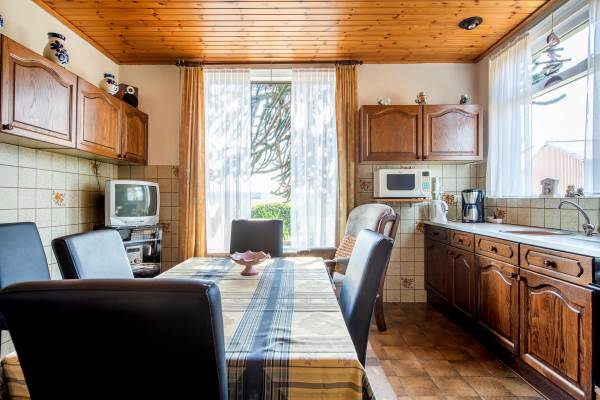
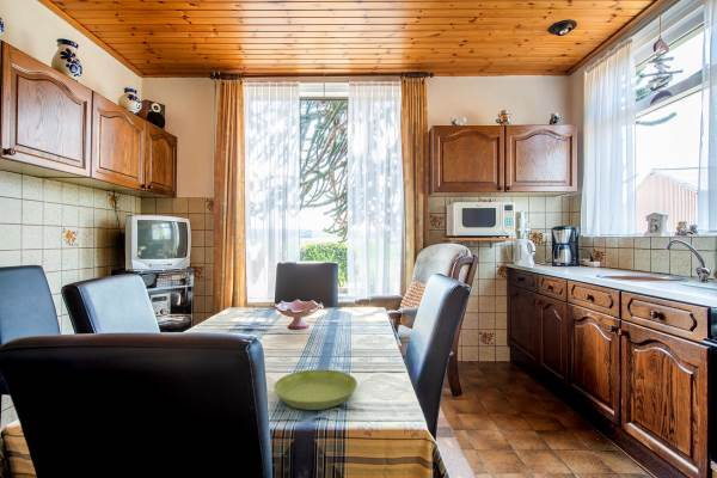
+ saucer [272,368,358,411]
